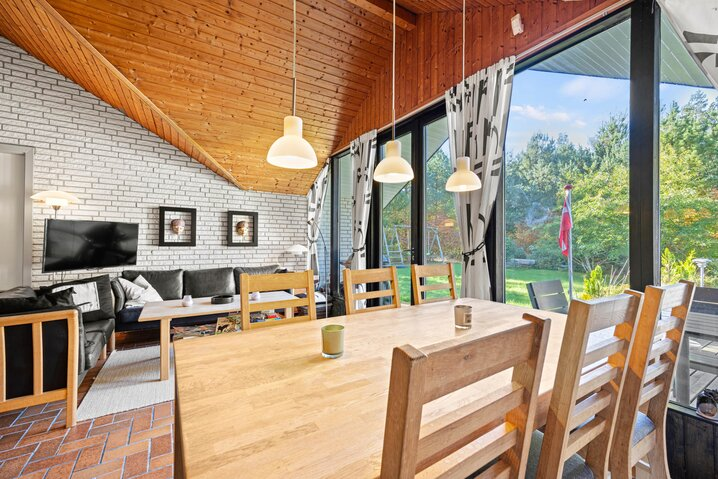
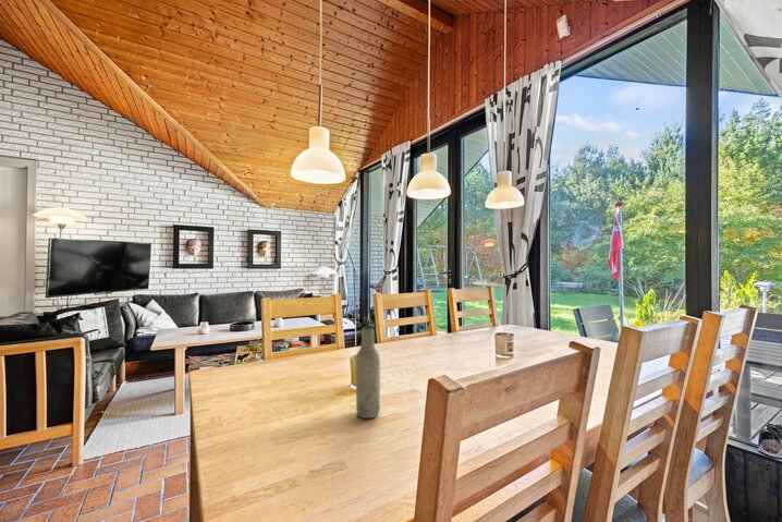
+ bottle [355,326,381,420]
